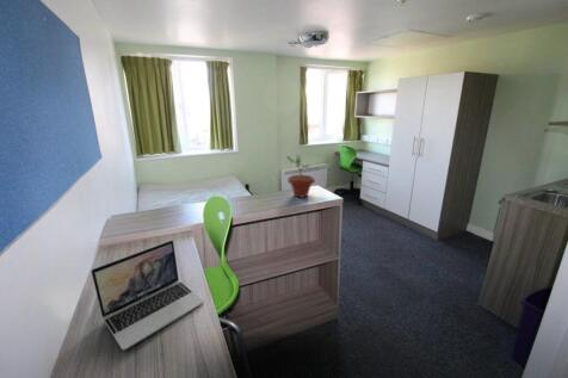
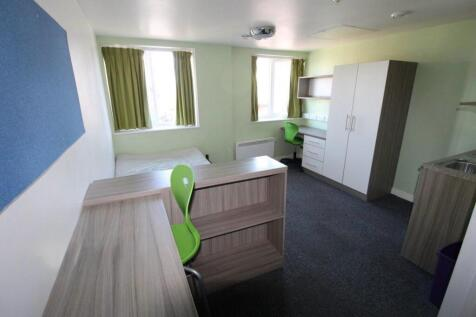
- potted plant [285,154,316,198]
- laptop [91,240,205,352]
